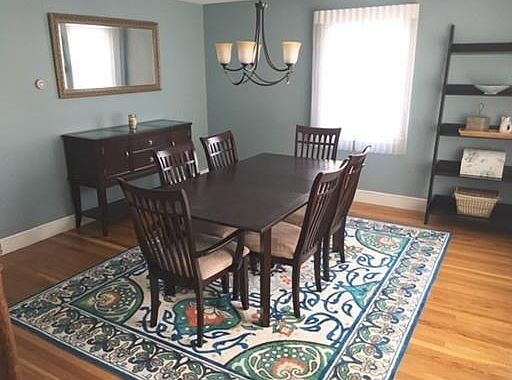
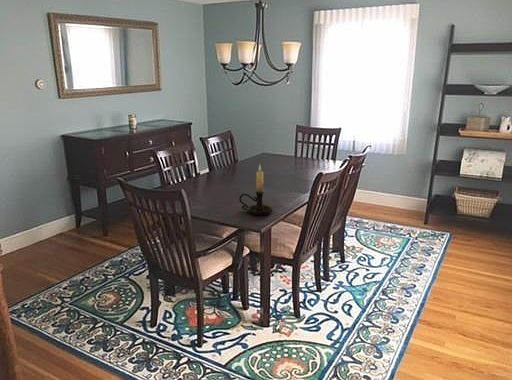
+ candle holder [238,163,273,216]
